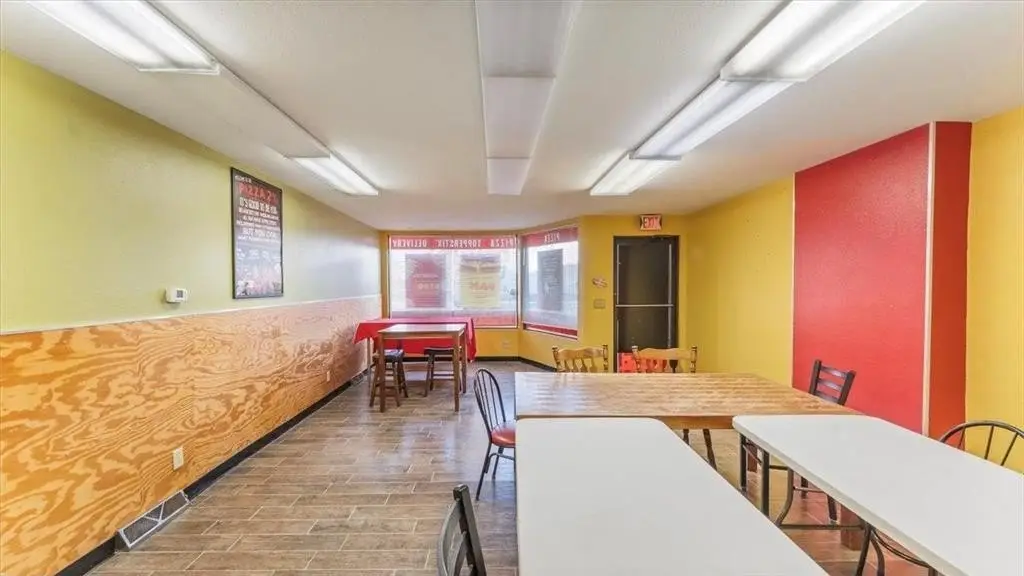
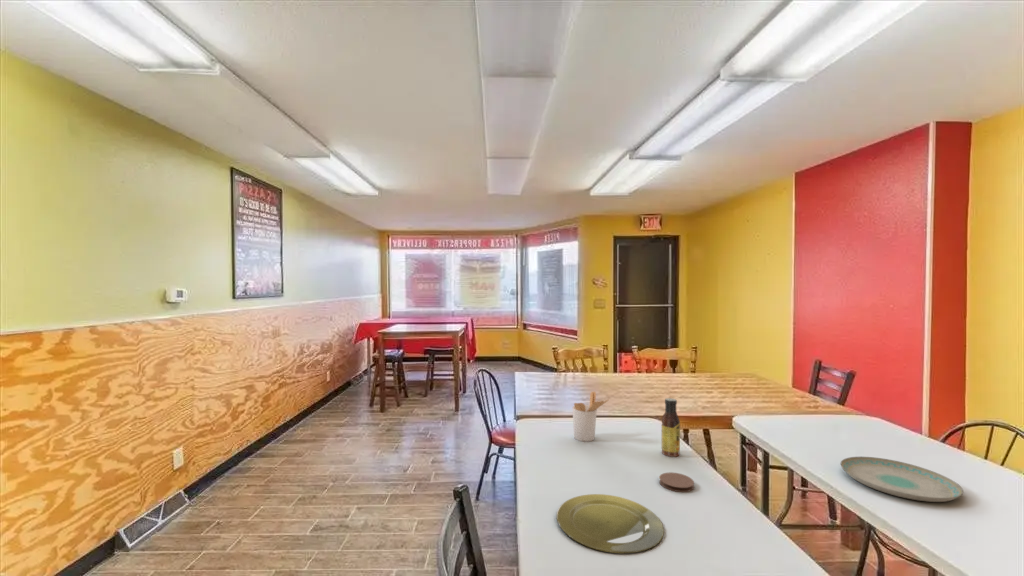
+ coaster [658,471,695,493]
+ plate [556,493,665,554]
+ sauce bottle [661,397,681,458]
+ utensil holder [571,390,609,442]
+ plate [840,456,965,503]
